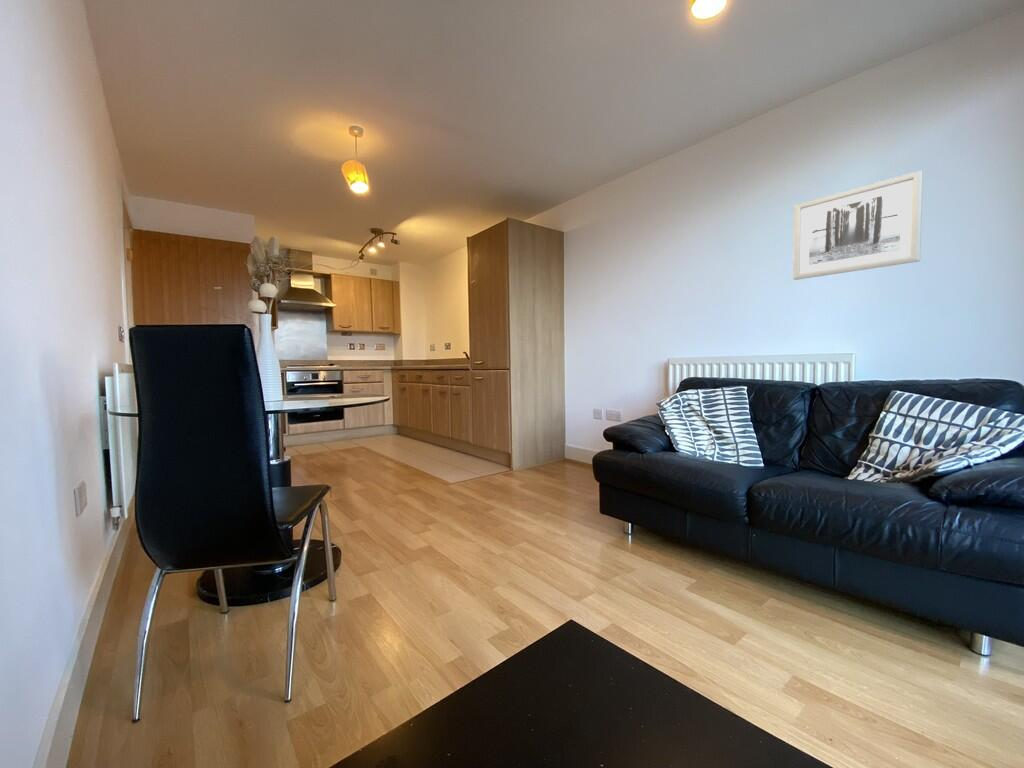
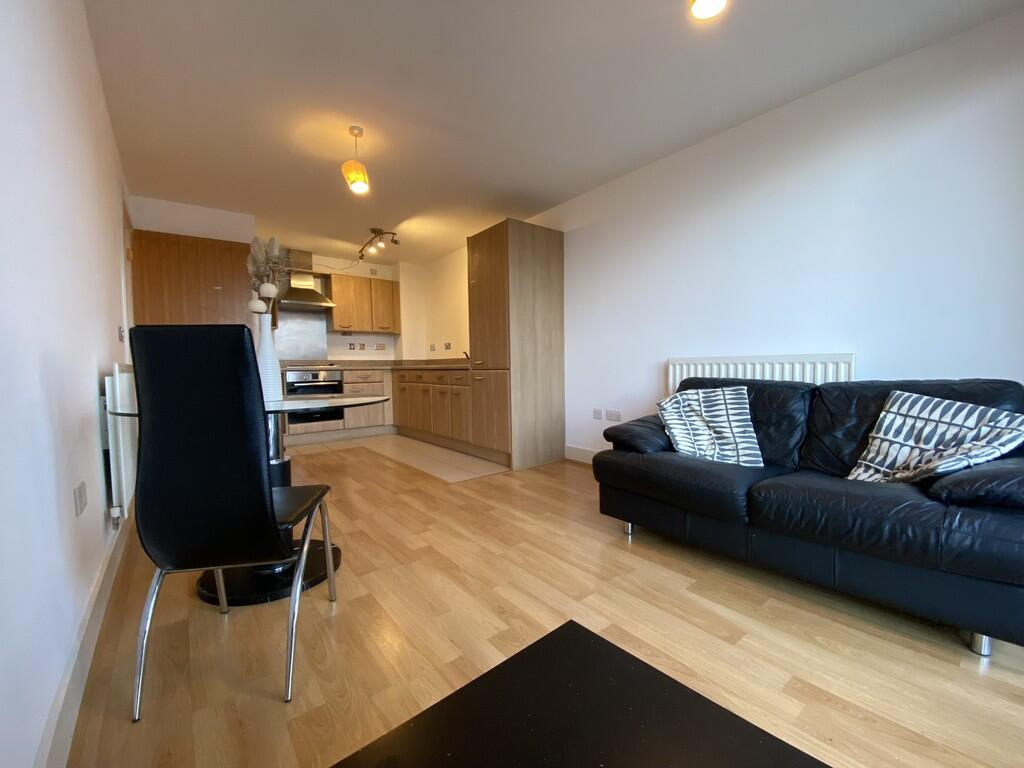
- wall art [792,169,924,281]
